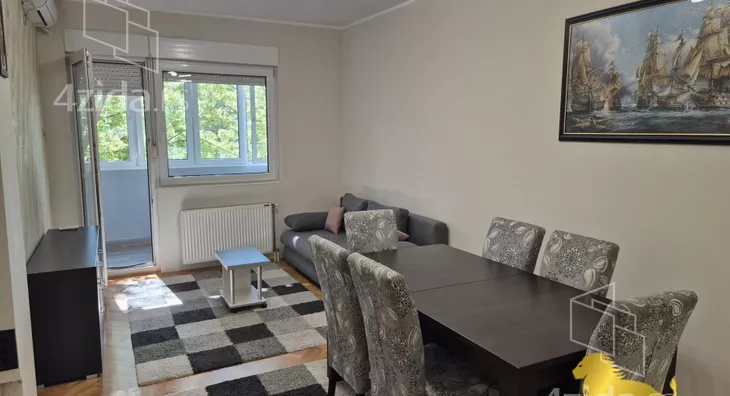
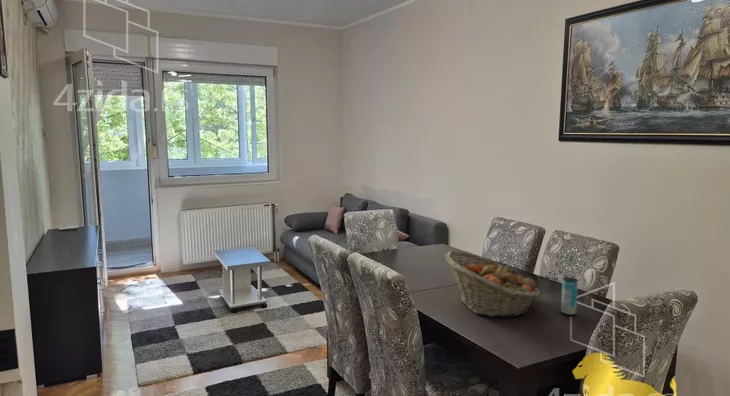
+ beverage can [560,276,579,316]
+ fruit basket [443,250,542,318]
